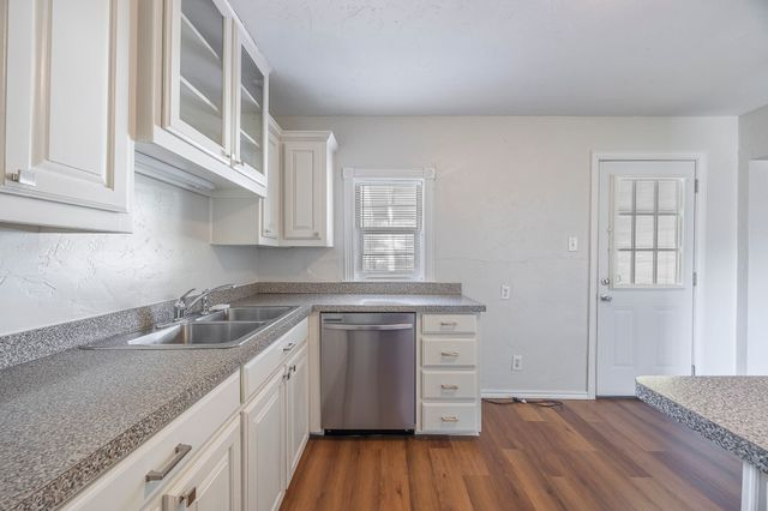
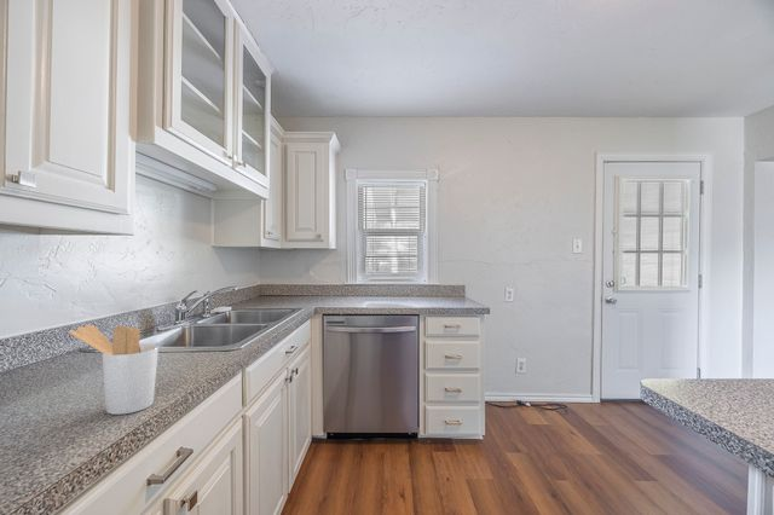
+ utensil holder [68,324,160,416]
